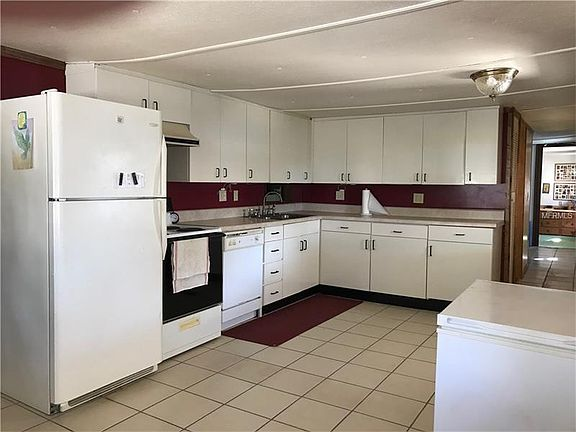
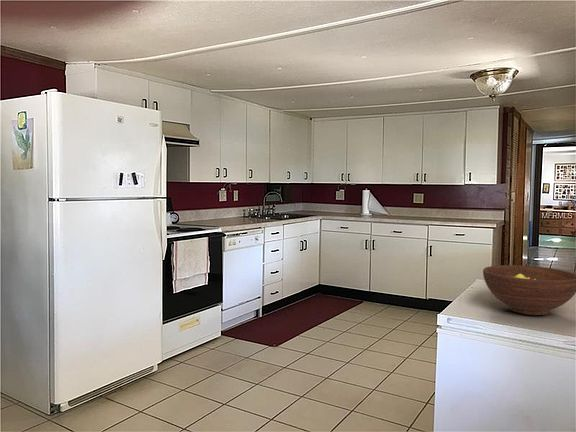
+ fruit bowl [482,264,576,316]
